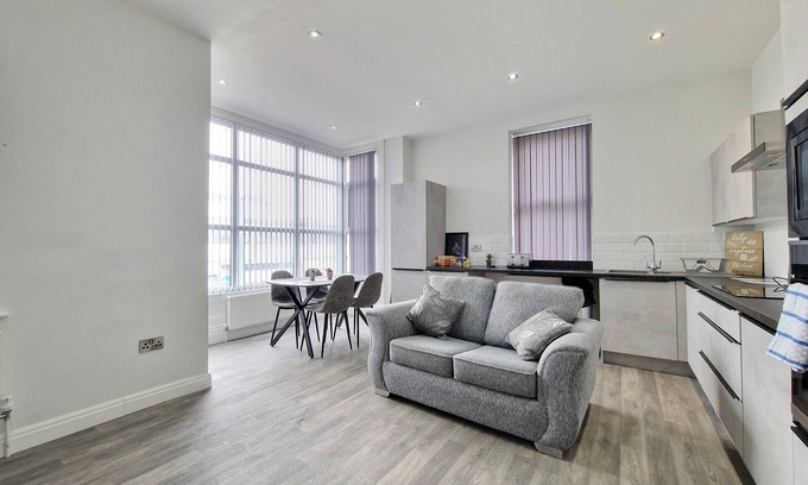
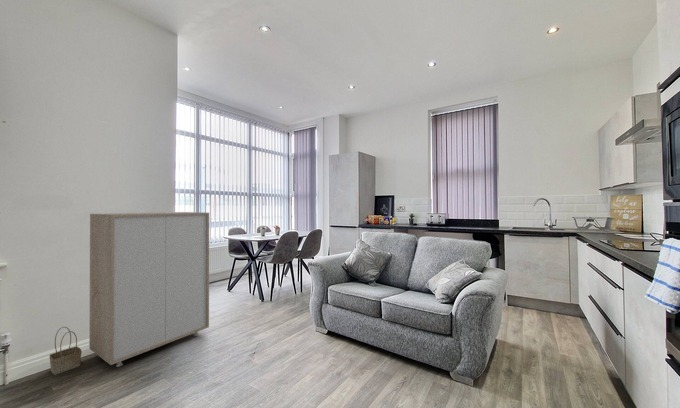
+ basket [49,326,82,376]
+ storage cabinet [88,211,210,368]
